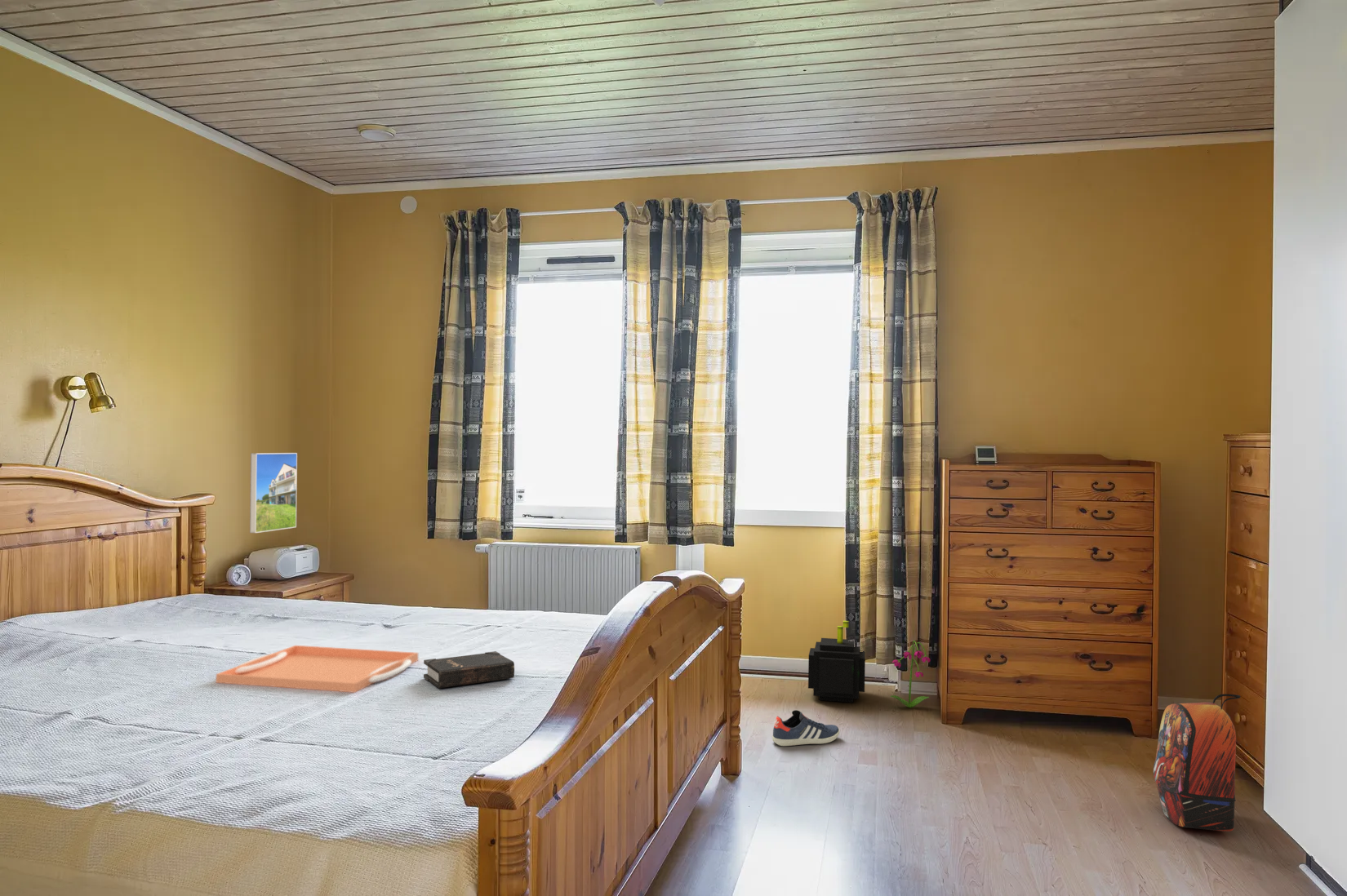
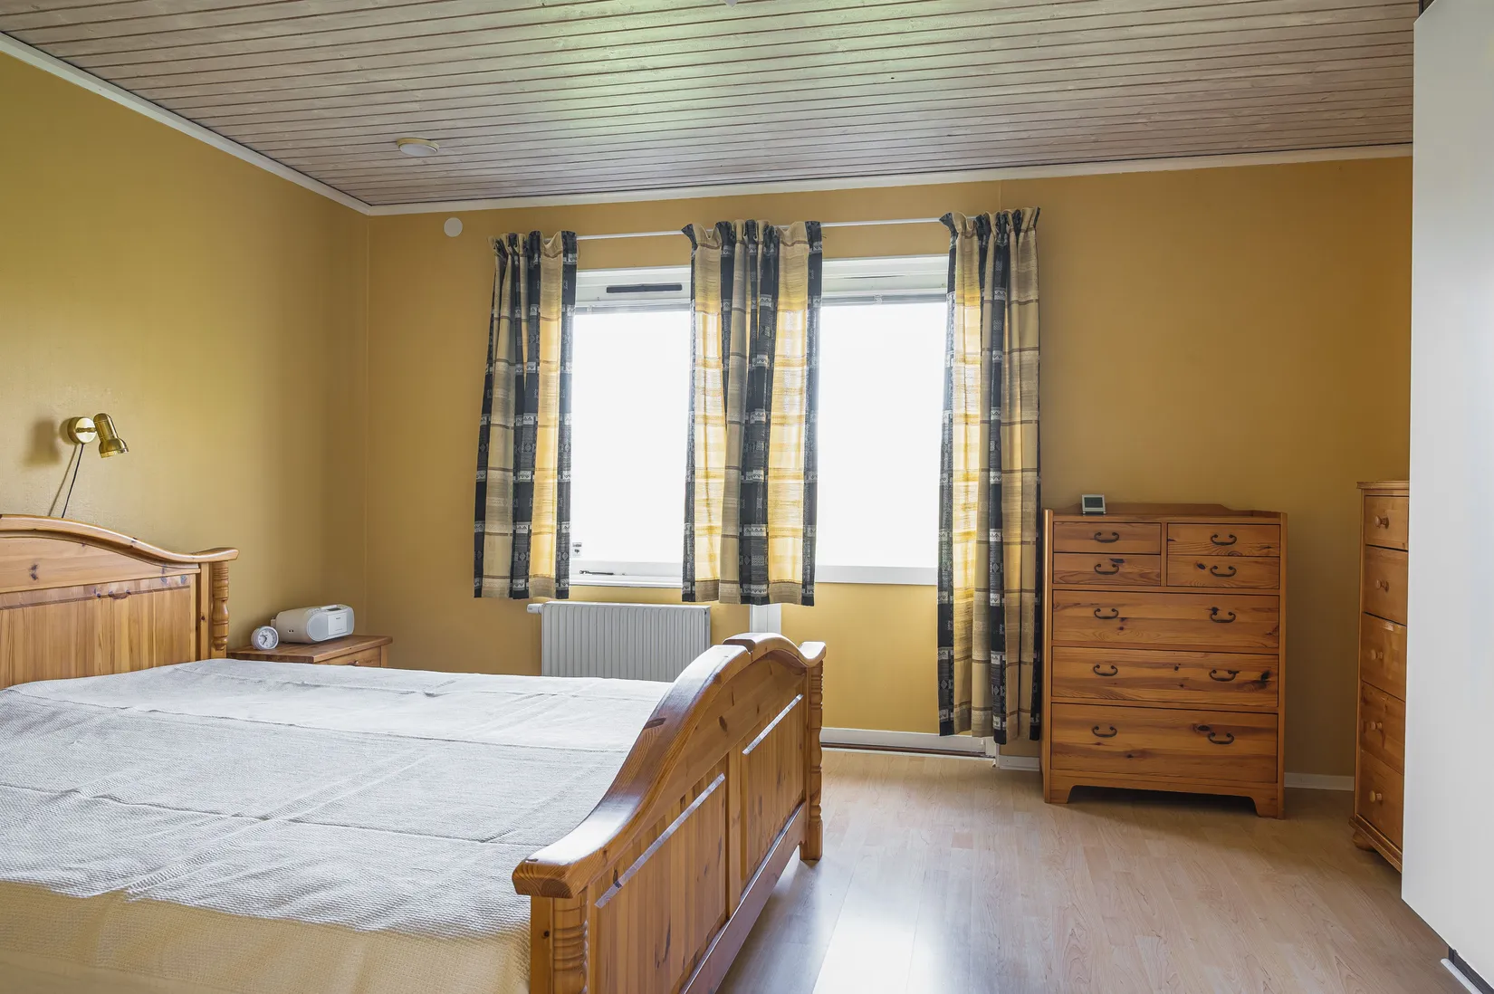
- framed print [249,452,298,534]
- backpack [1153,693,1242,832]
- serving tray [216,645,419,694]
- hardback book [423,650,515,689]
- plant pot [807,620,866,703]
- sneaker [771,709,840,747]
- decorative plant [890,640,931,708]
